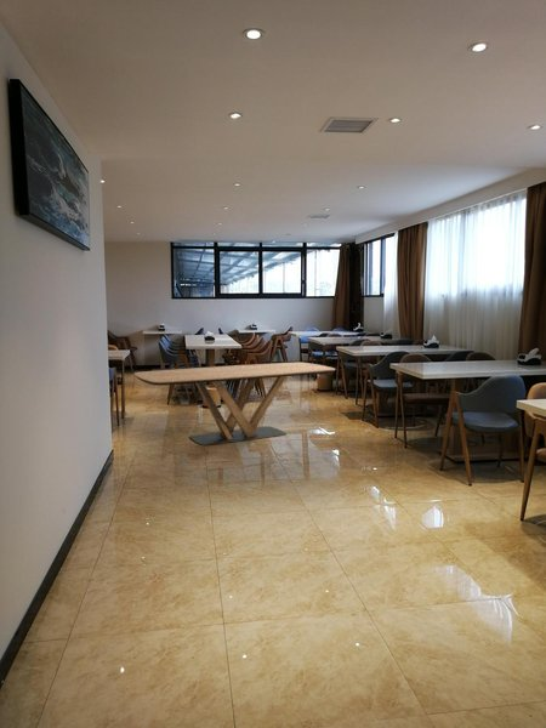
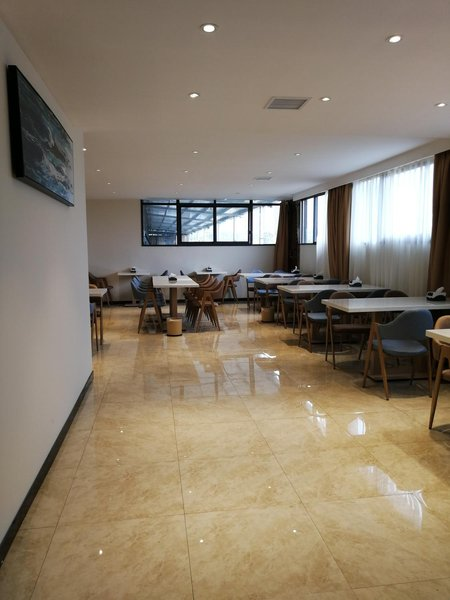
- dining table [133,362,336,447]
